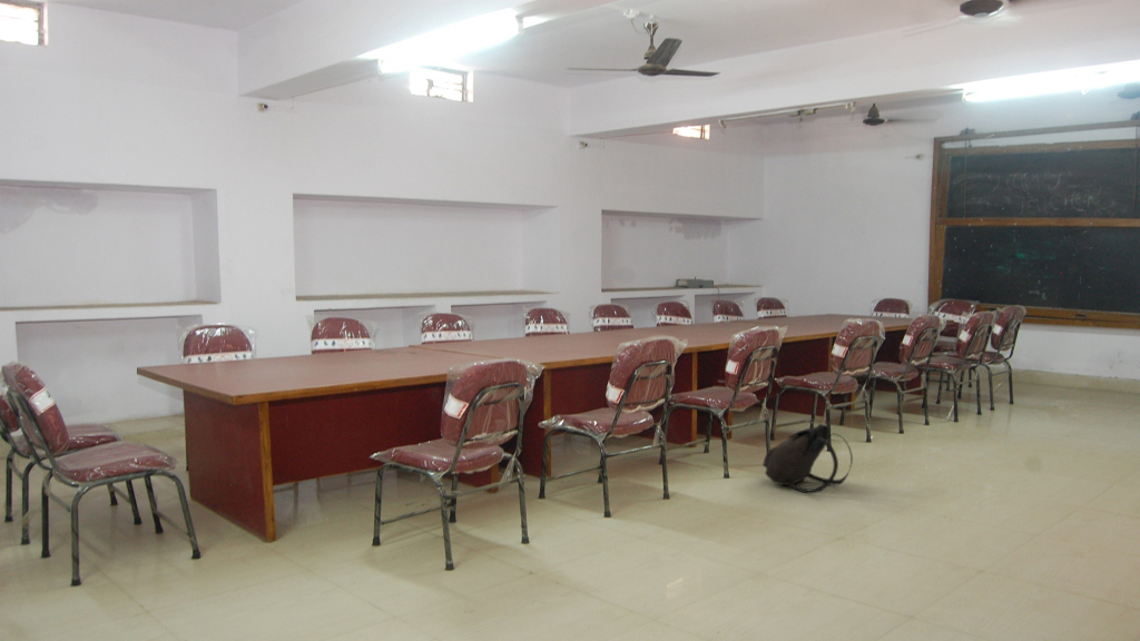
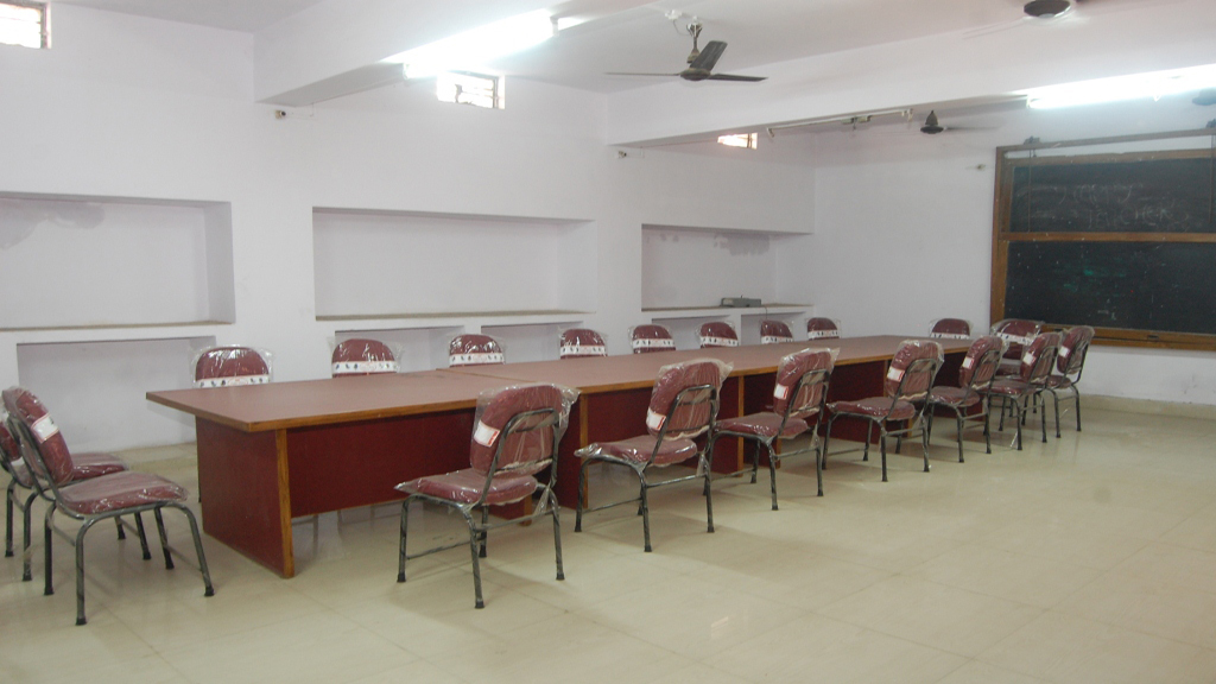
- backpack [763,423,854,494]
